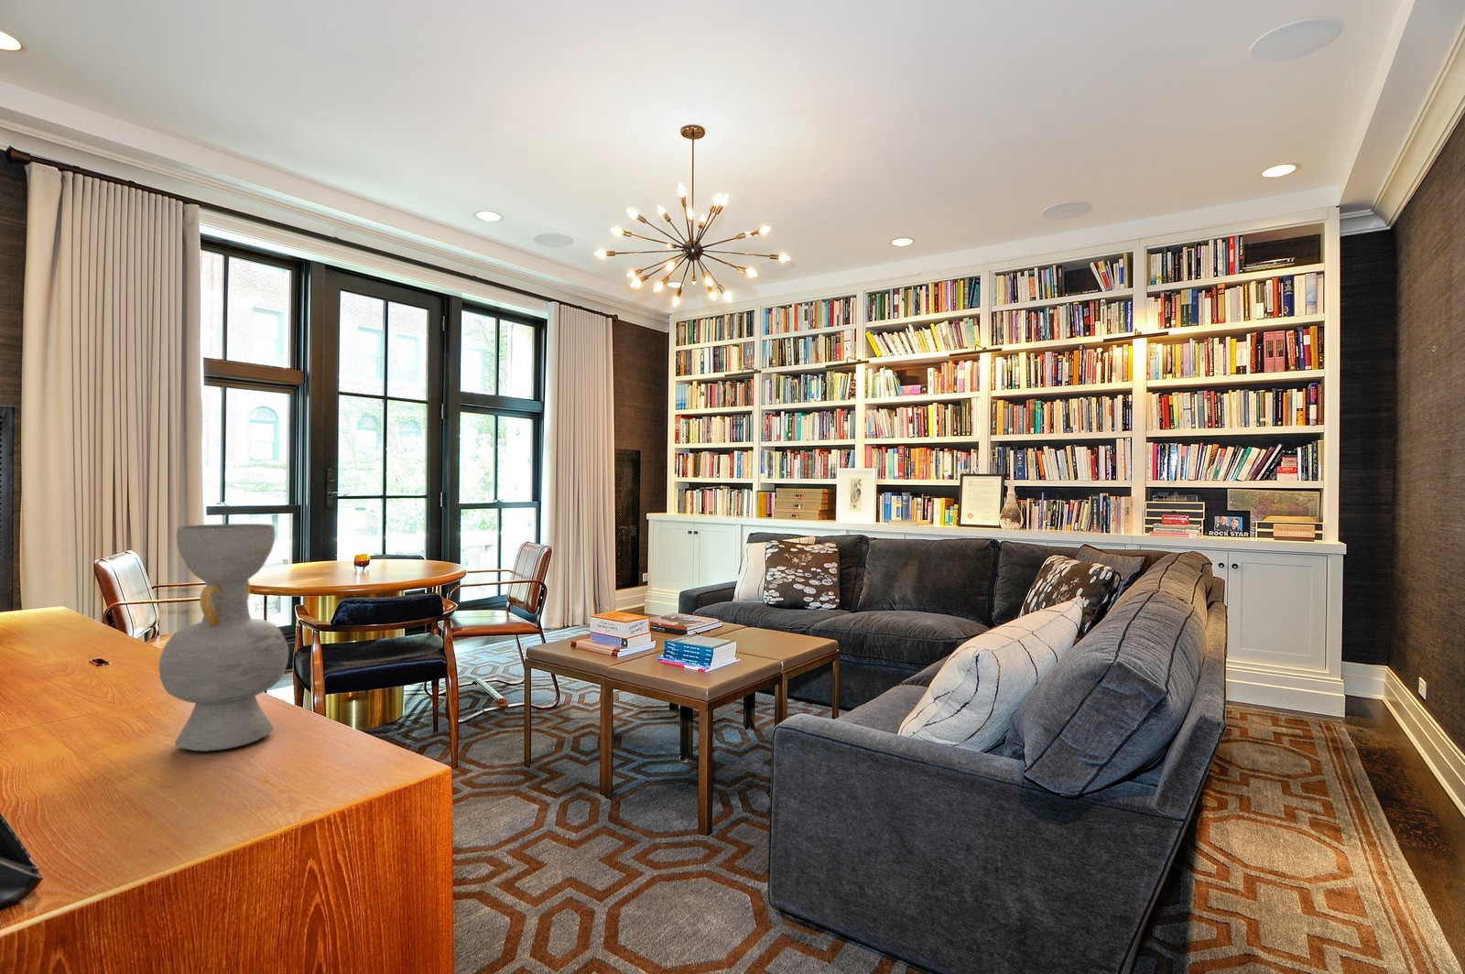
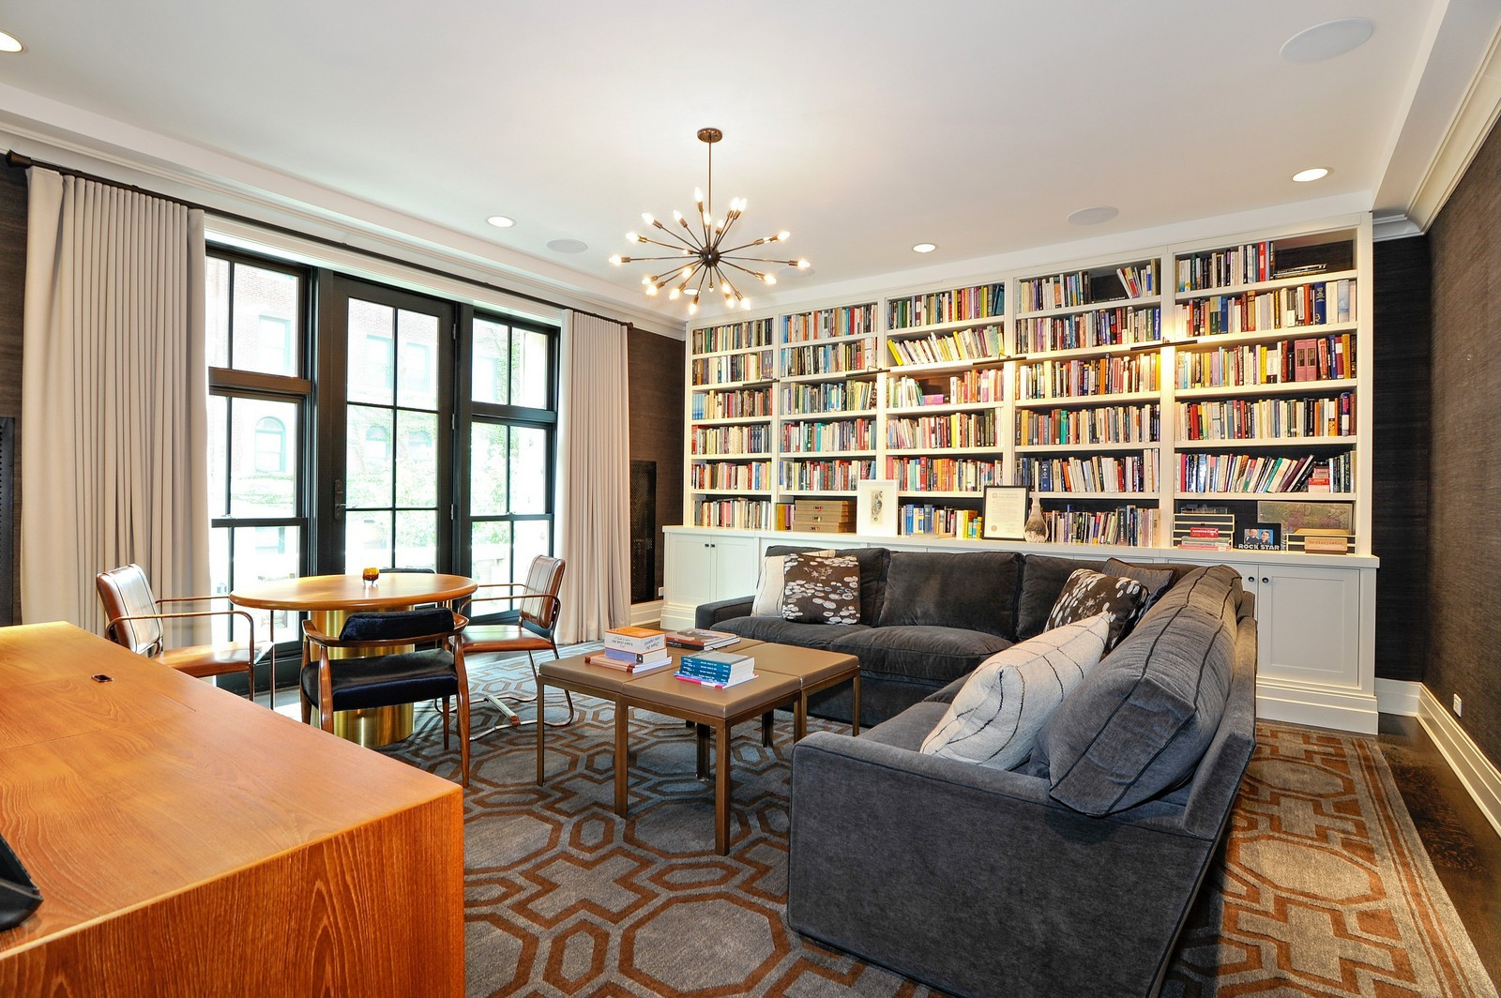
- decorative vase [159,523,289,752]
